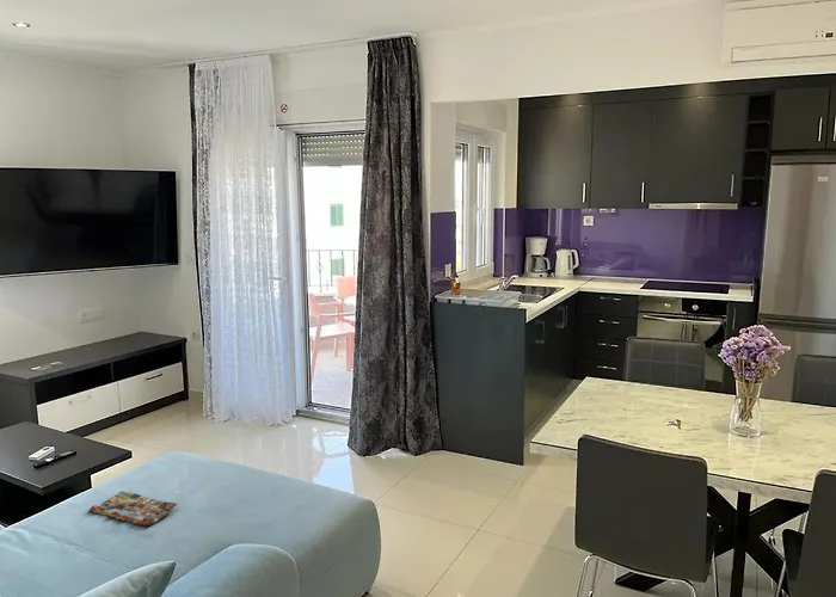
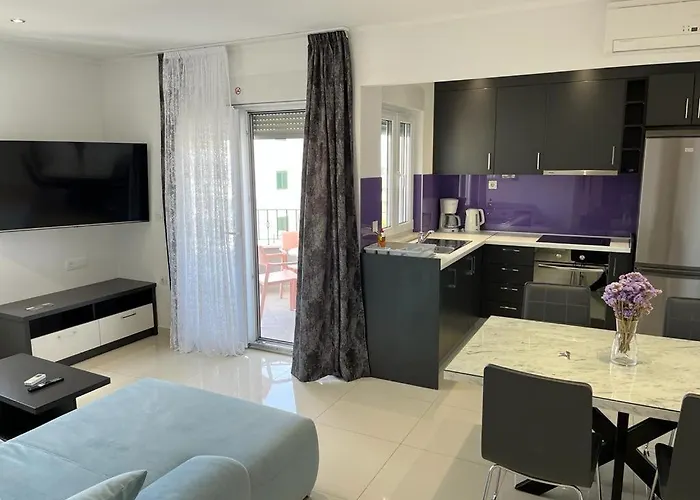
- magazine [88,490,178,528]
